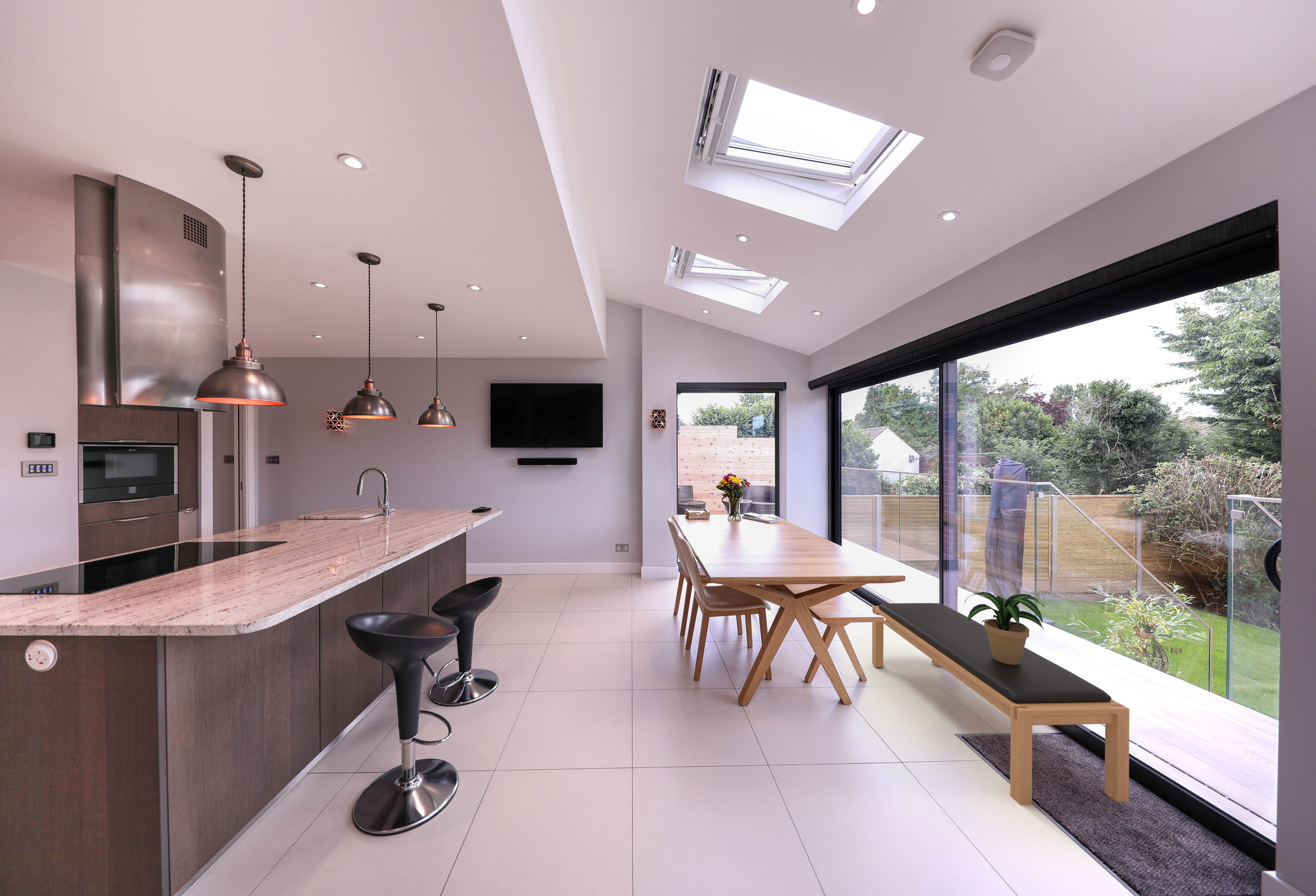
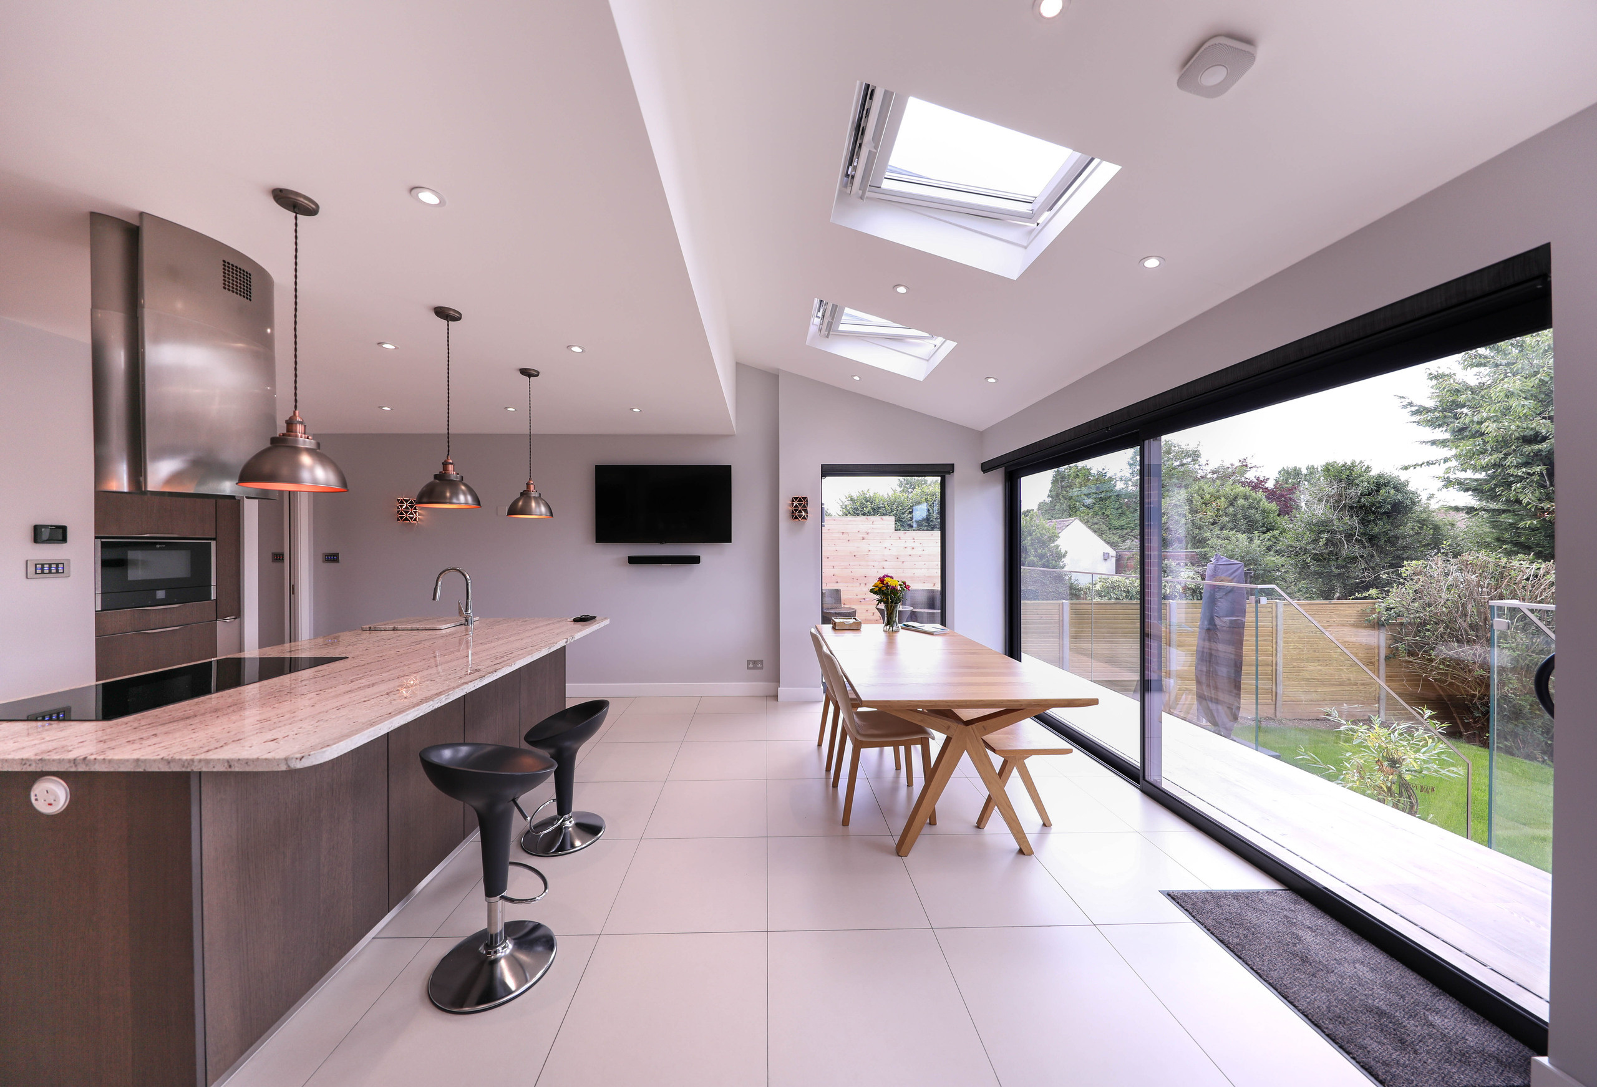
- potted plant [964,592,1045,665]
- bench [872,602,1130,806]
